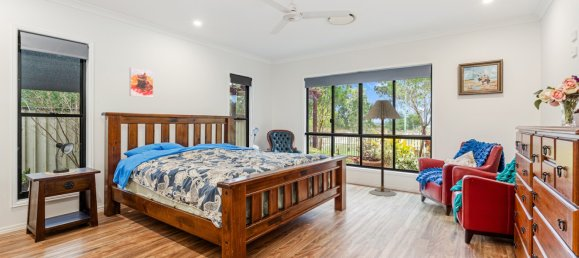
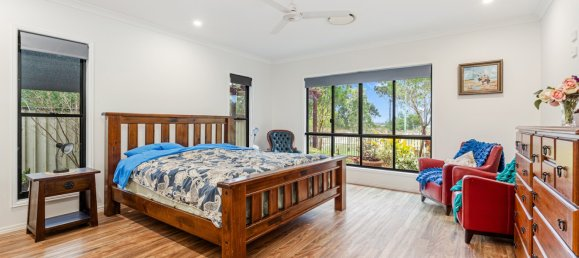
- floor lamp [363,99,403,197]
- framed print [129,67,154,99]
